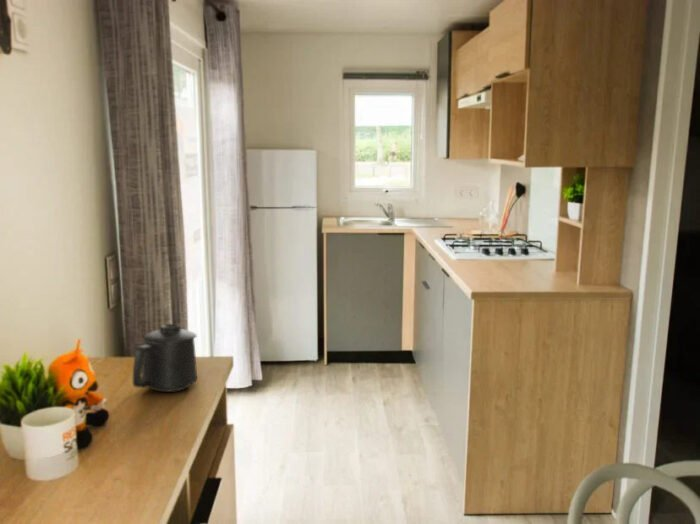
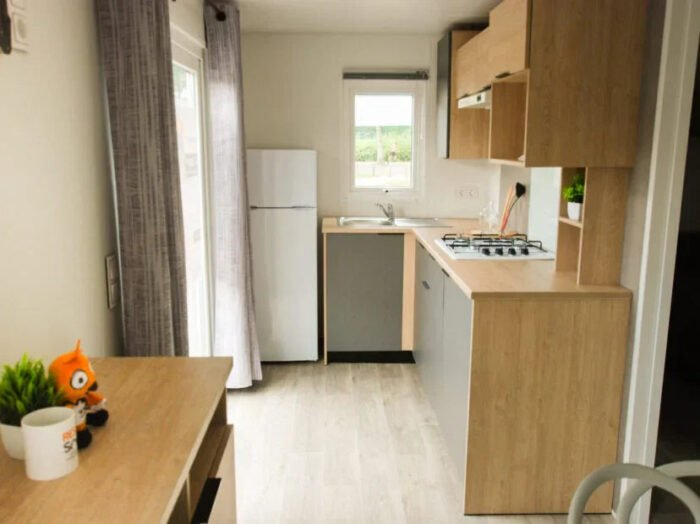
- mug [132,323,198,393]
